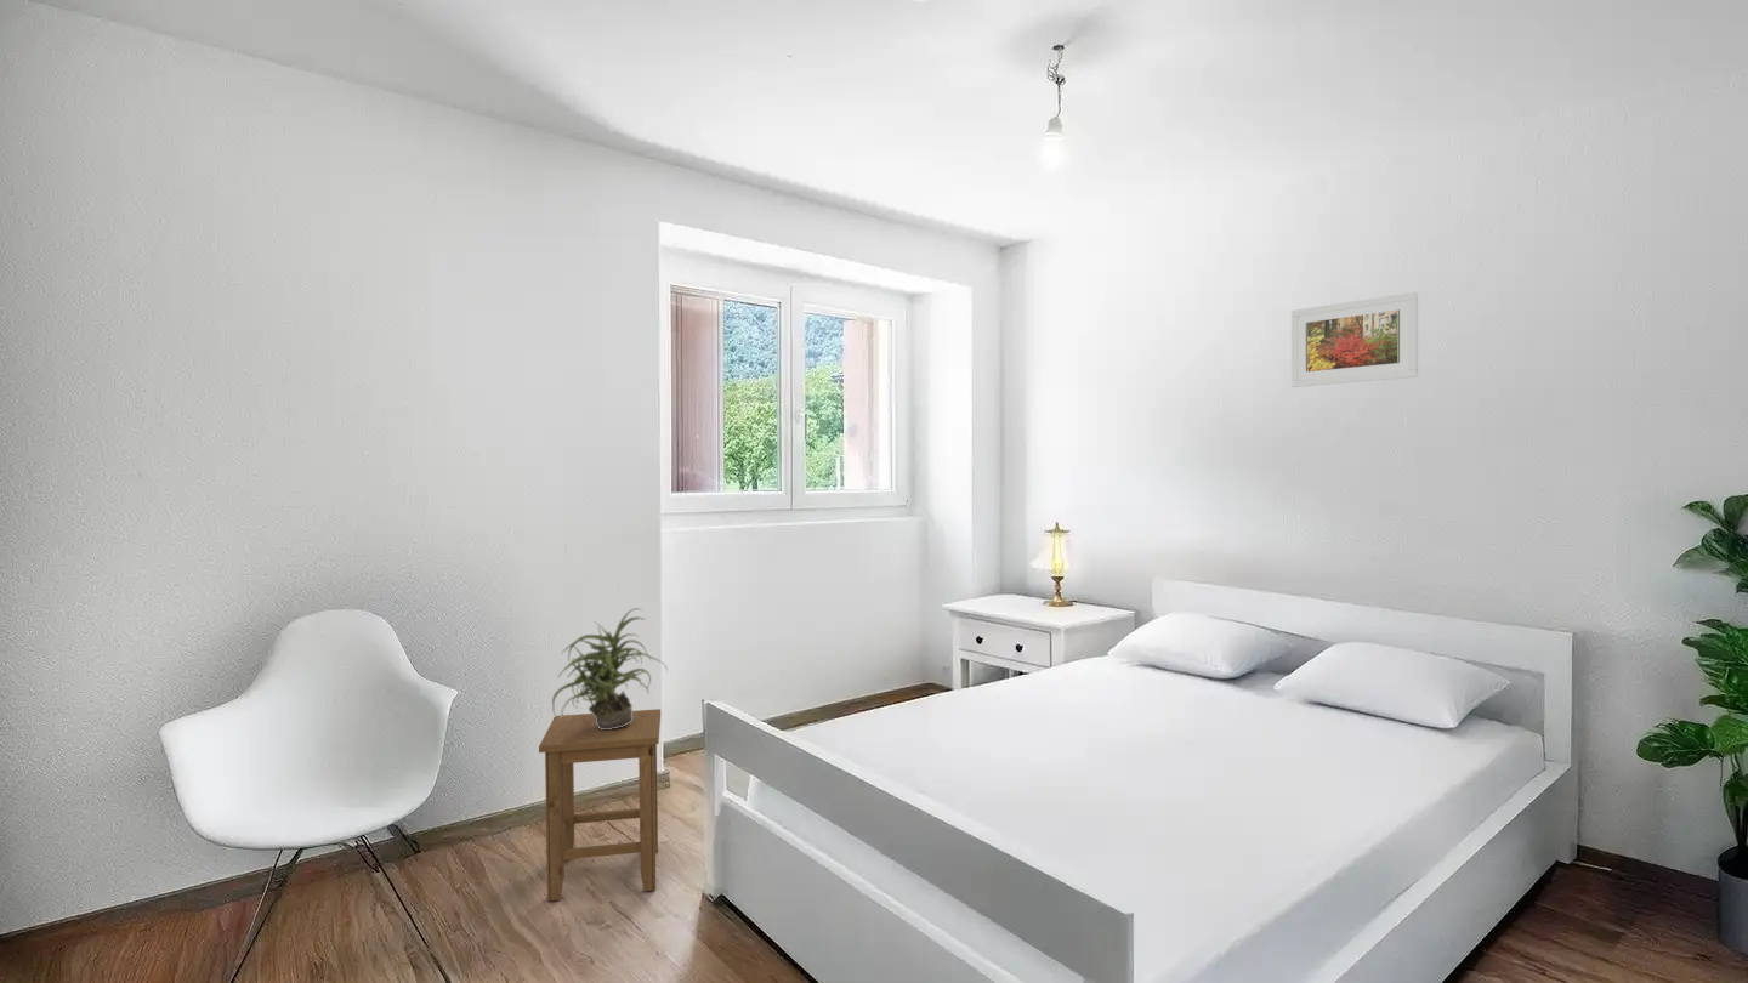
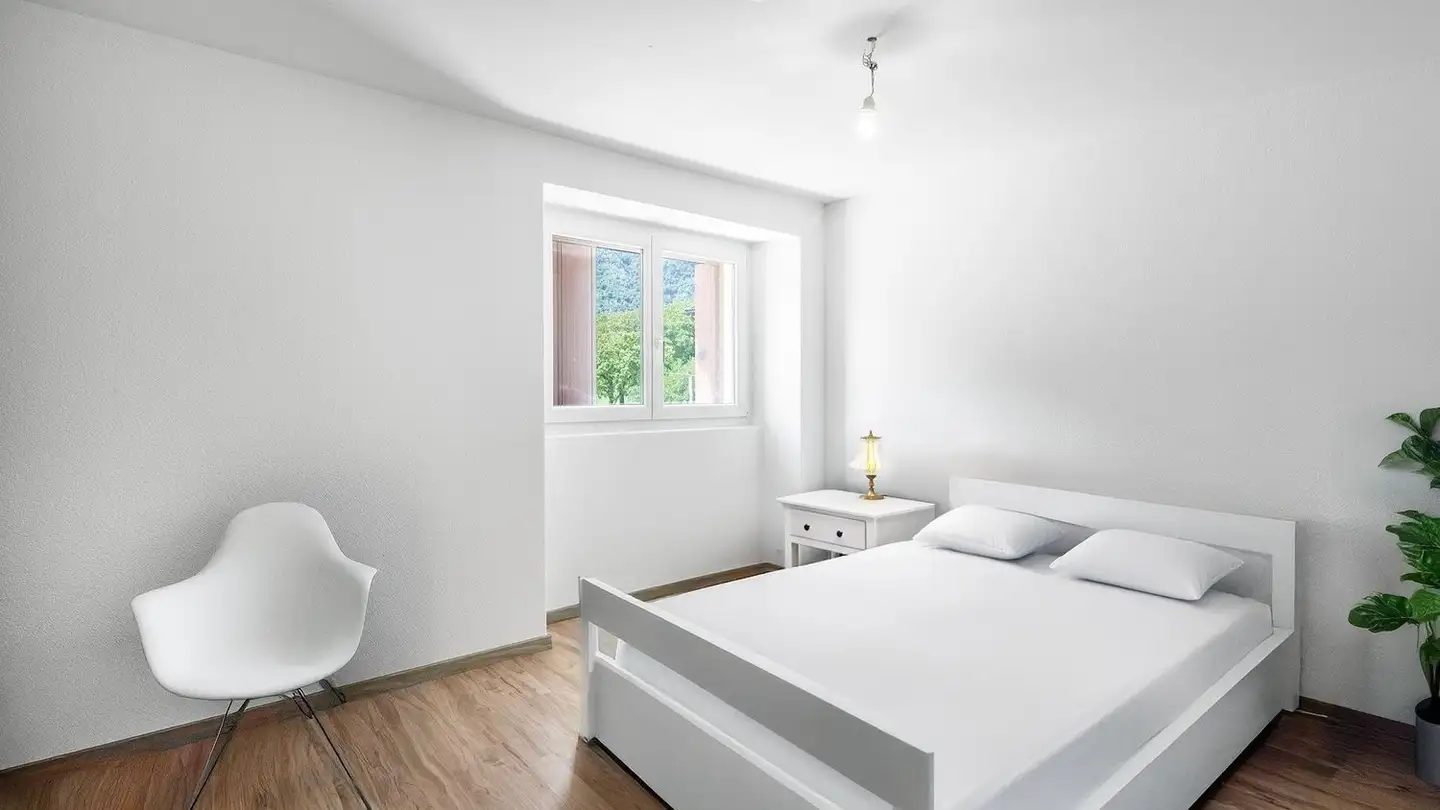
- stool [538,708,662,903]
- potted plant [551,607,669,729]
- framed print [1290,291,1419,388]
